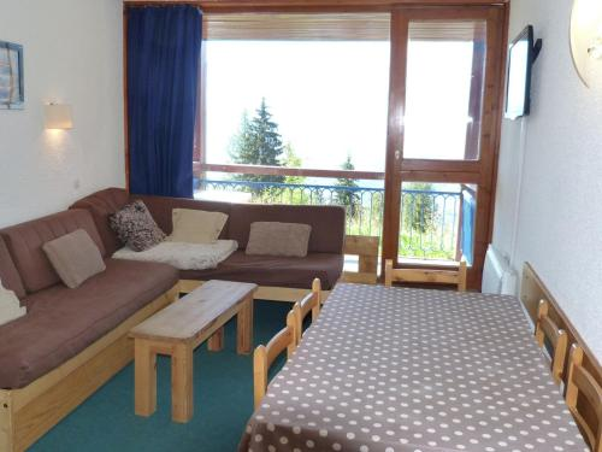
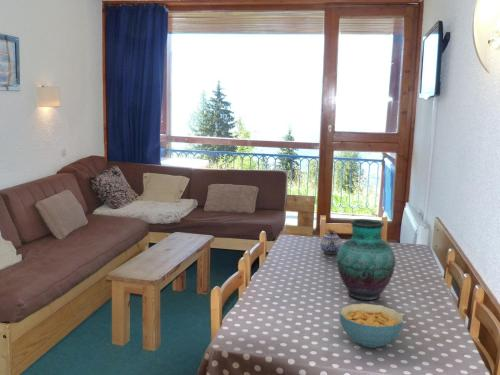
+ vase [336,218,396,301]
+ cereal bowl [339,303,404,349]
+ teapot [319,230,343,255]
